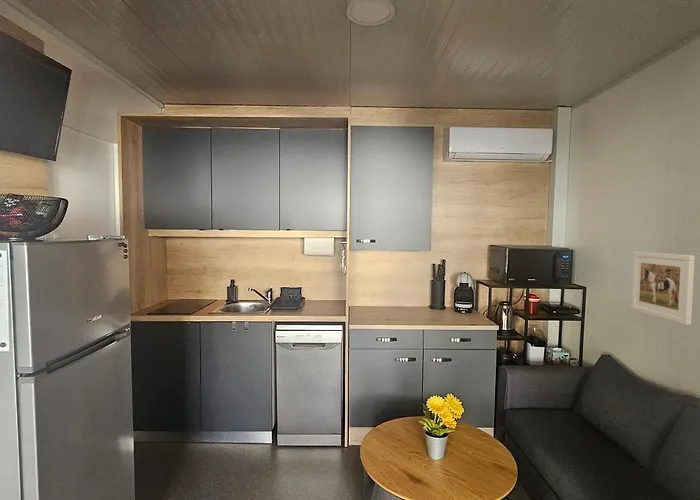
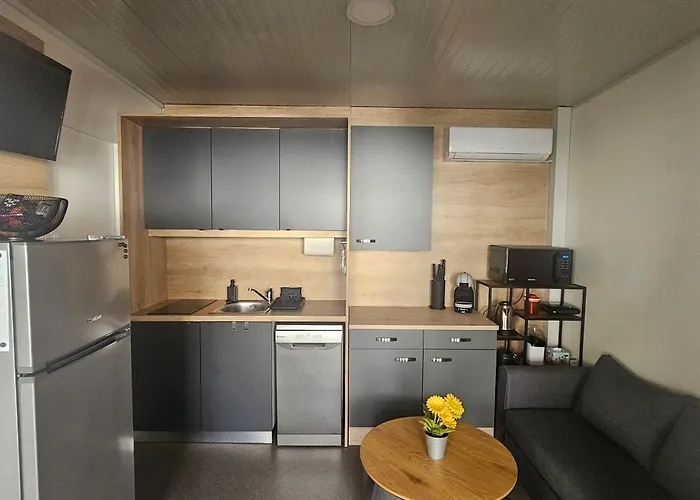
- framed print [630,251,696,326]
